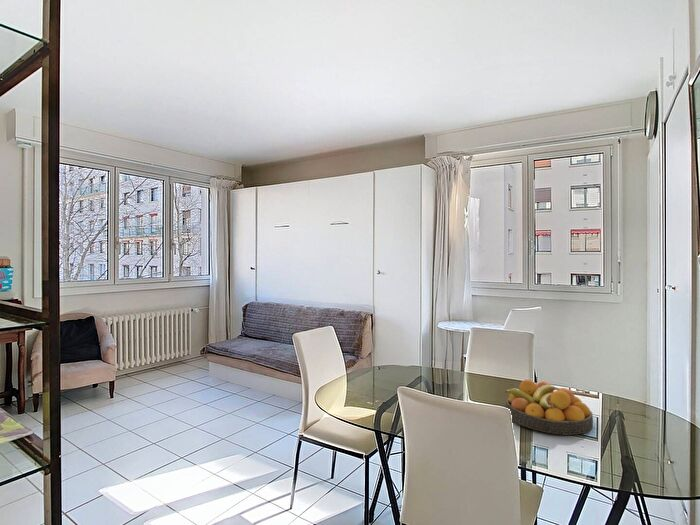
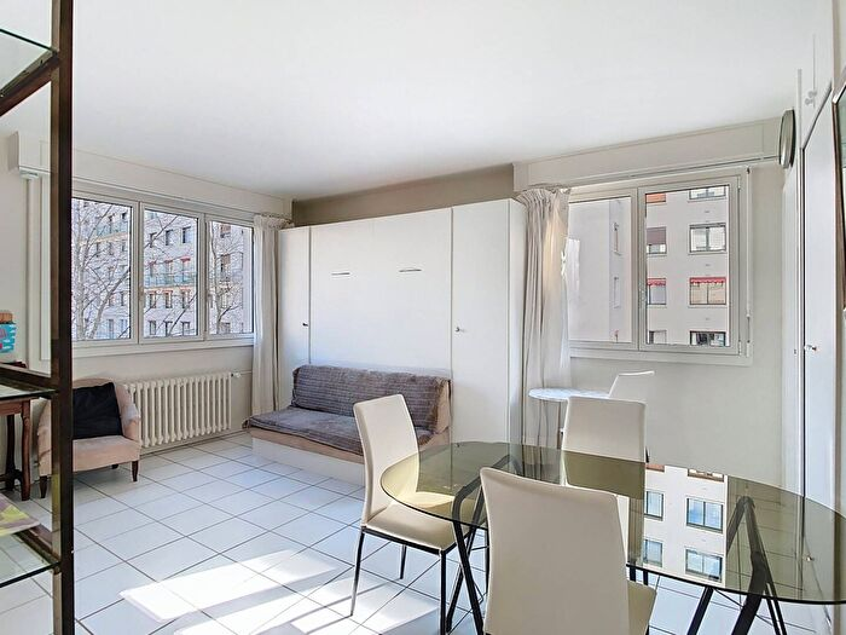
- fruit bowl [503,379,594,436]
